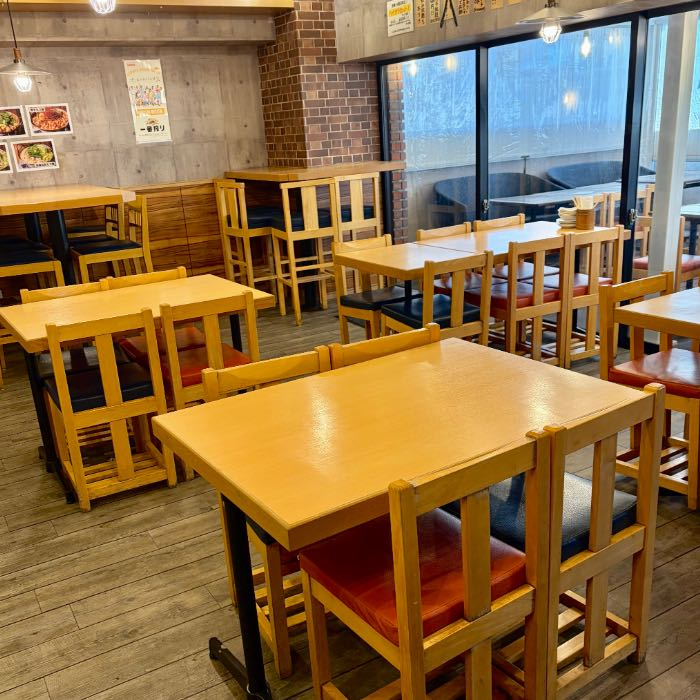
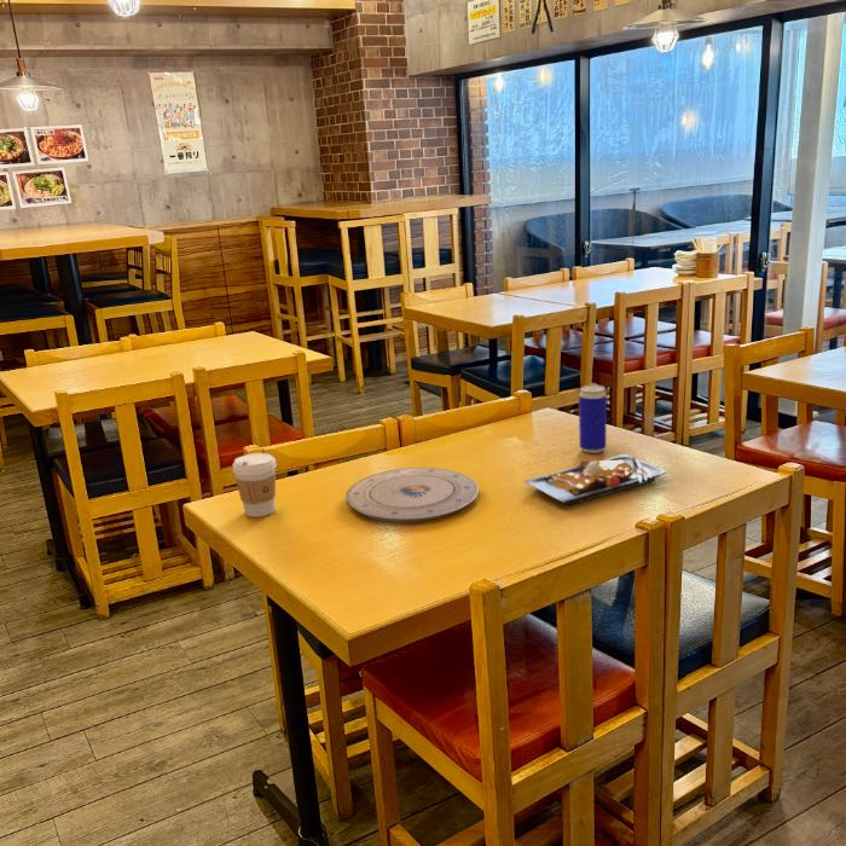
+ plate [346,467,480,523]
+ plate [522,453,668,506]
+ beverage can [578,384,608,454]
+ coffee cup [232,452,278,518]
